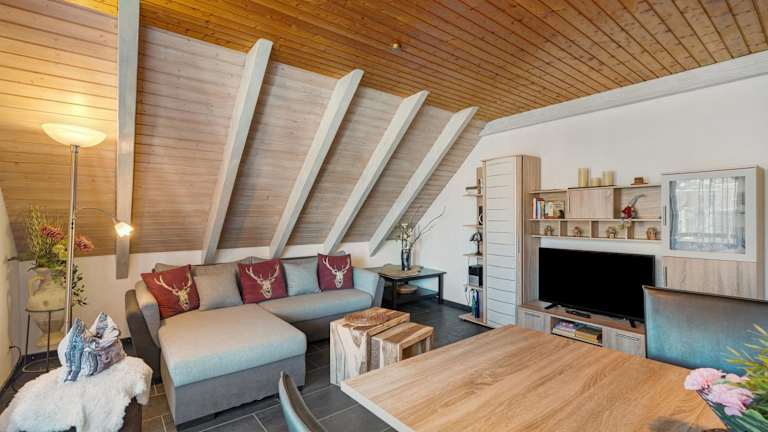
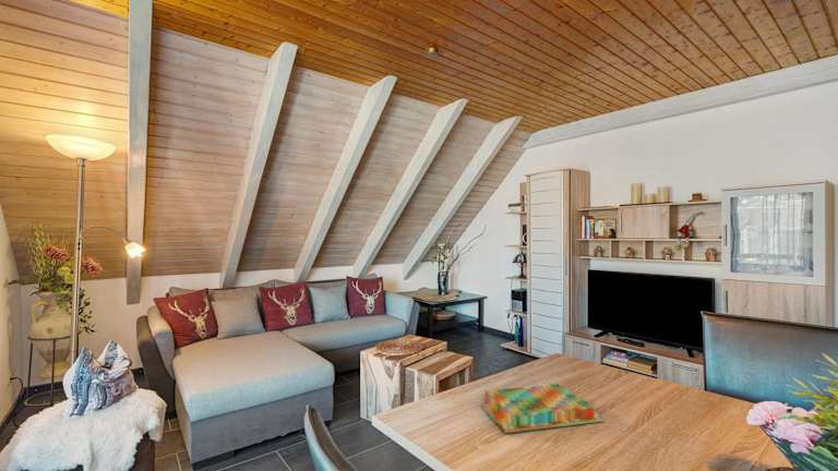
+ board game [480,383,606,434]
